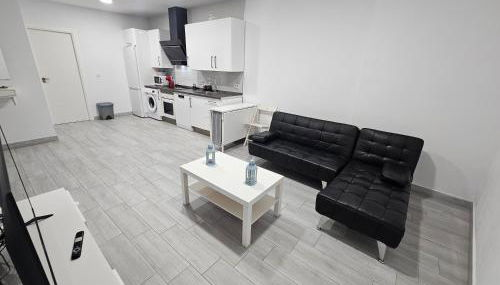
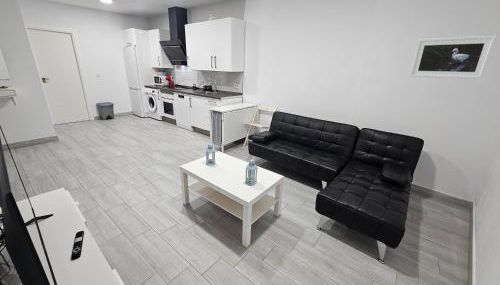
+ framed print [408,34,498,80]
